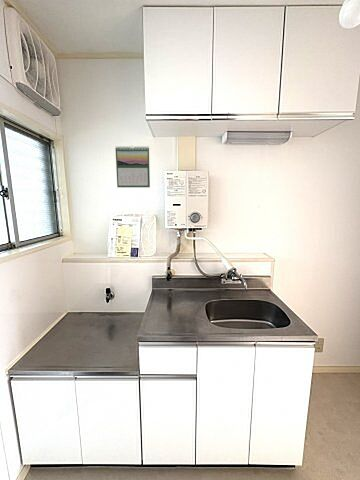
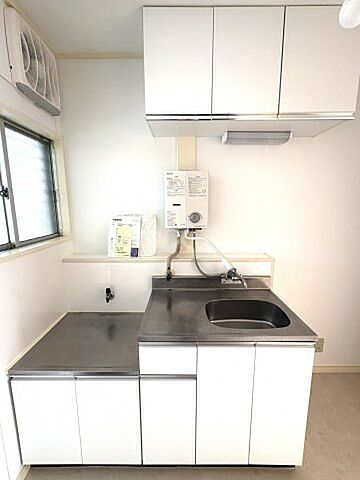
- calendar [114,145,151,188]
